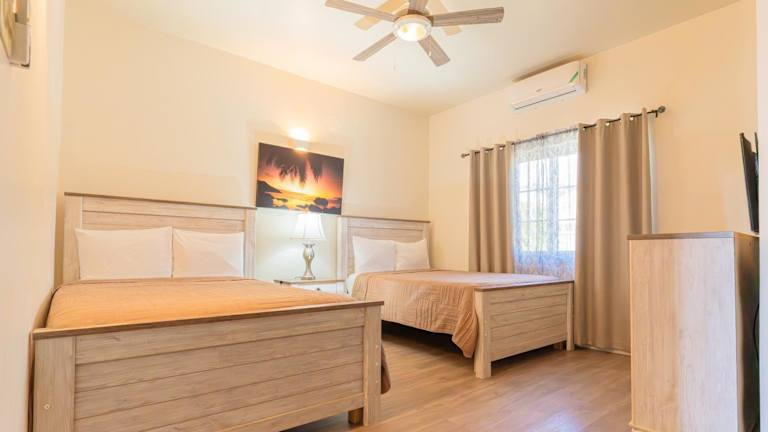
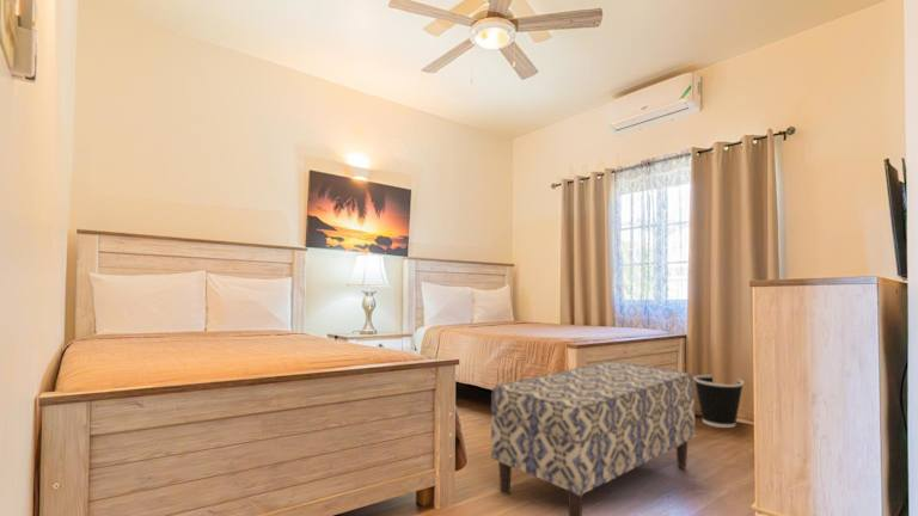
+ bench [490,360,696,516]
+ wastebasket [692,374,745,429]
